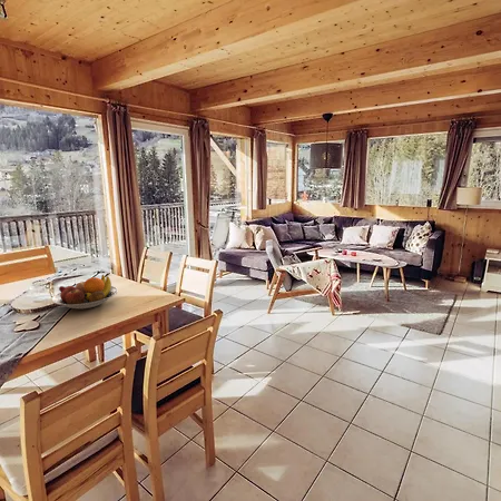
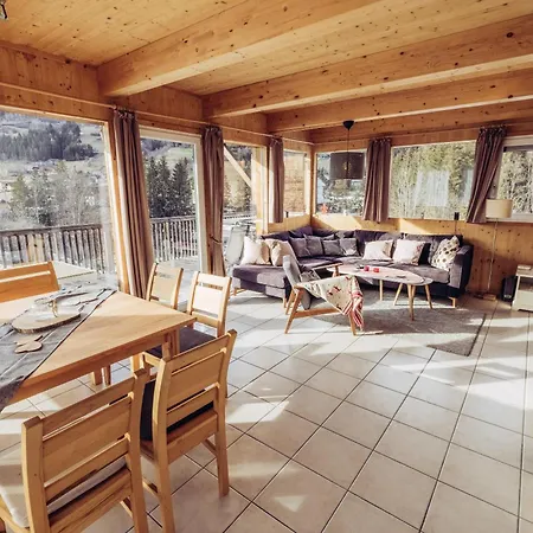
- fruit bowl [51,274,119,311]
